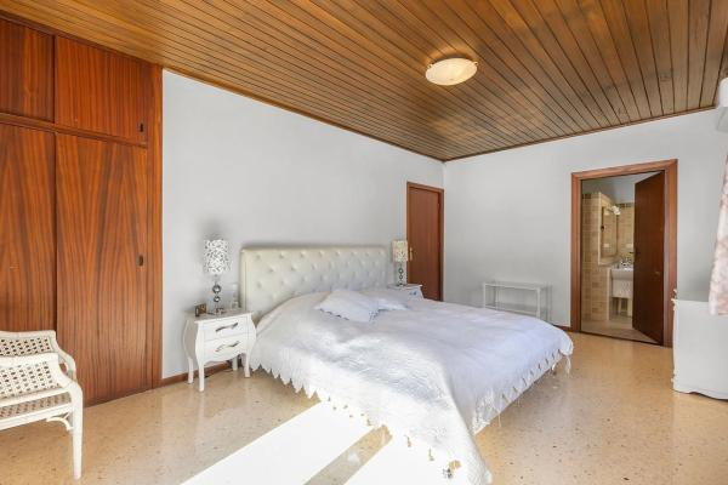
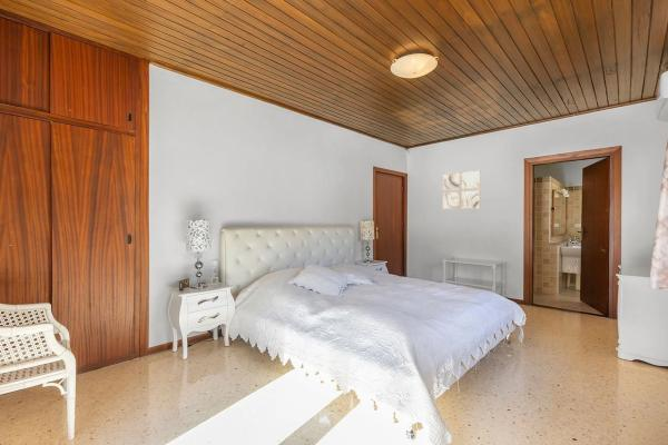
+ wall art [442,169,482,210]
